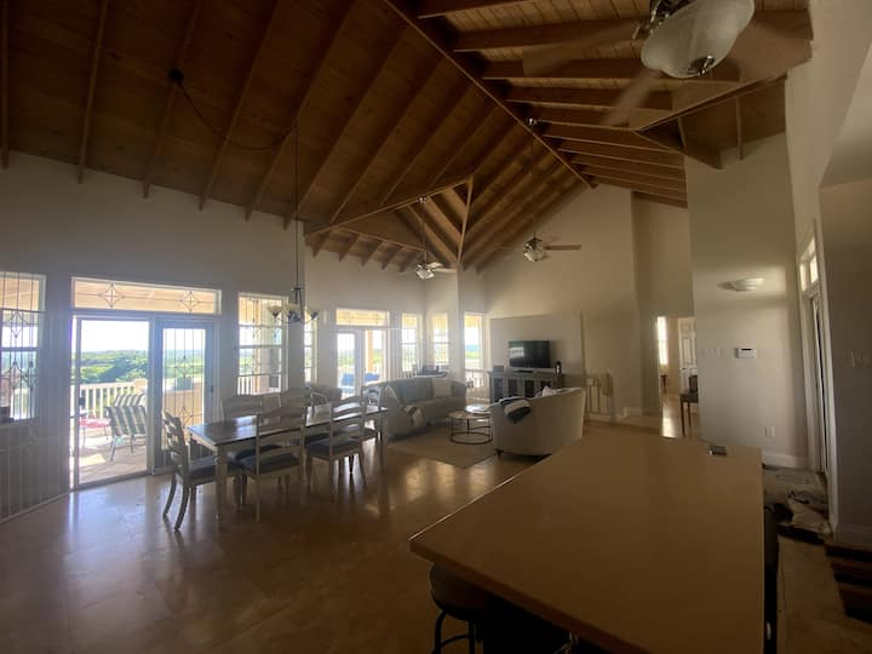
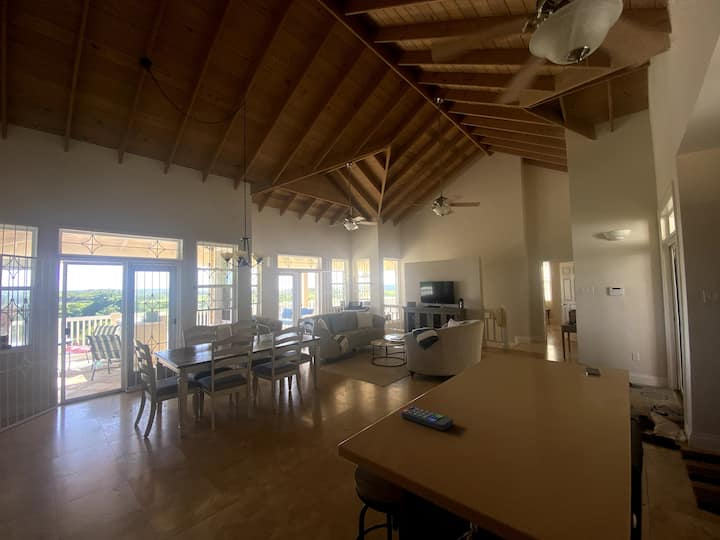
+ remote control [400,406,454,432]
